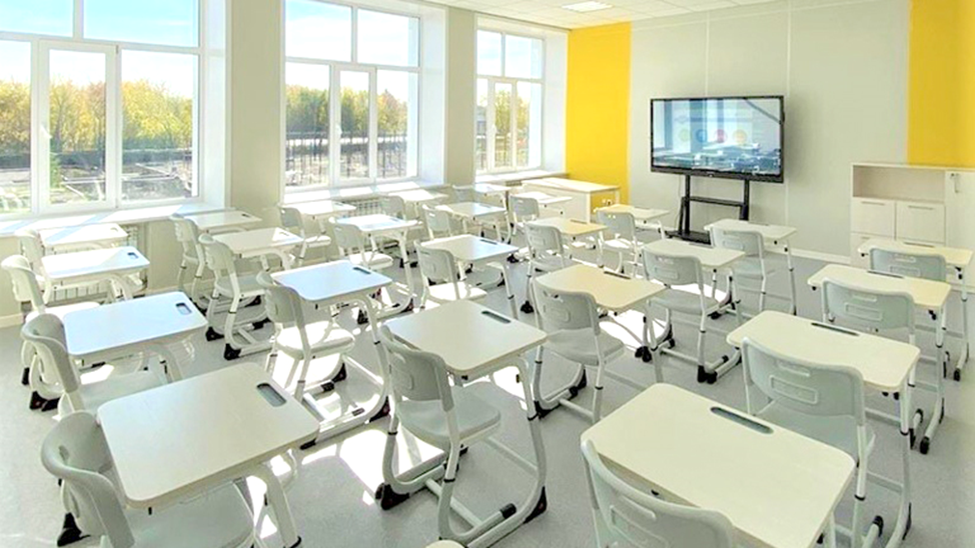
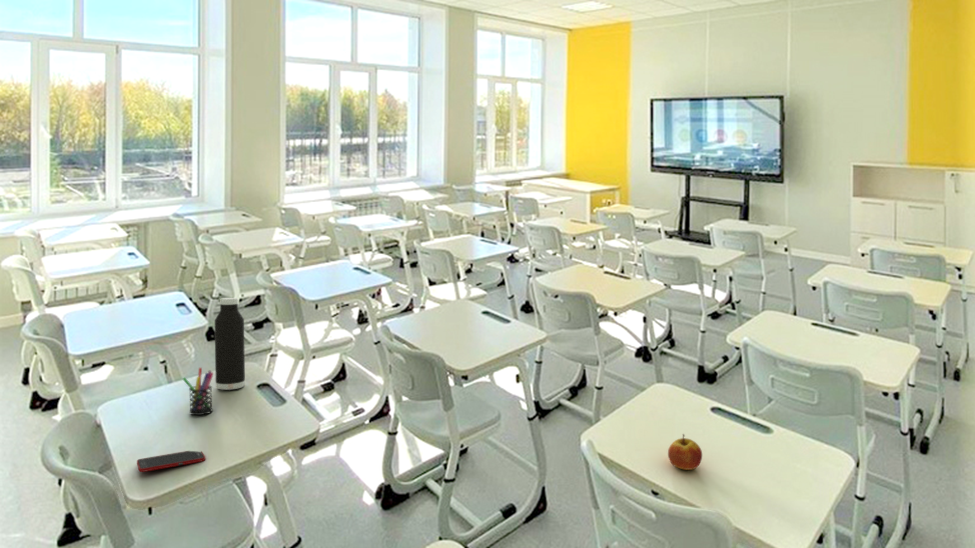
+ cell phone [136,450,206,473]
+ water bottle [214,297,246,391]
+ pen holder [182,367,215,416]
+ apple [667,433,703,471]
